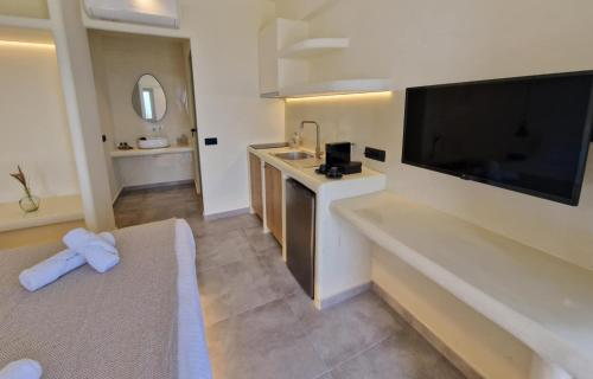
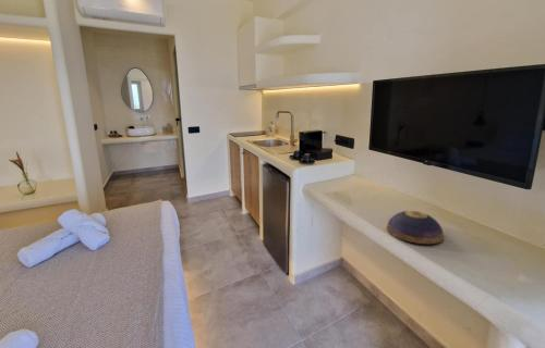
+ decorative bowl [386,210,445,245]
